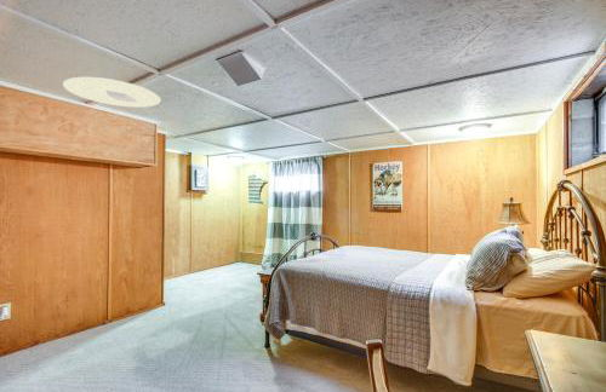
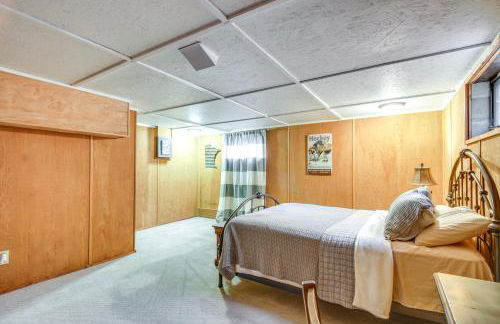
- ceiling light [62,76,162,109]
